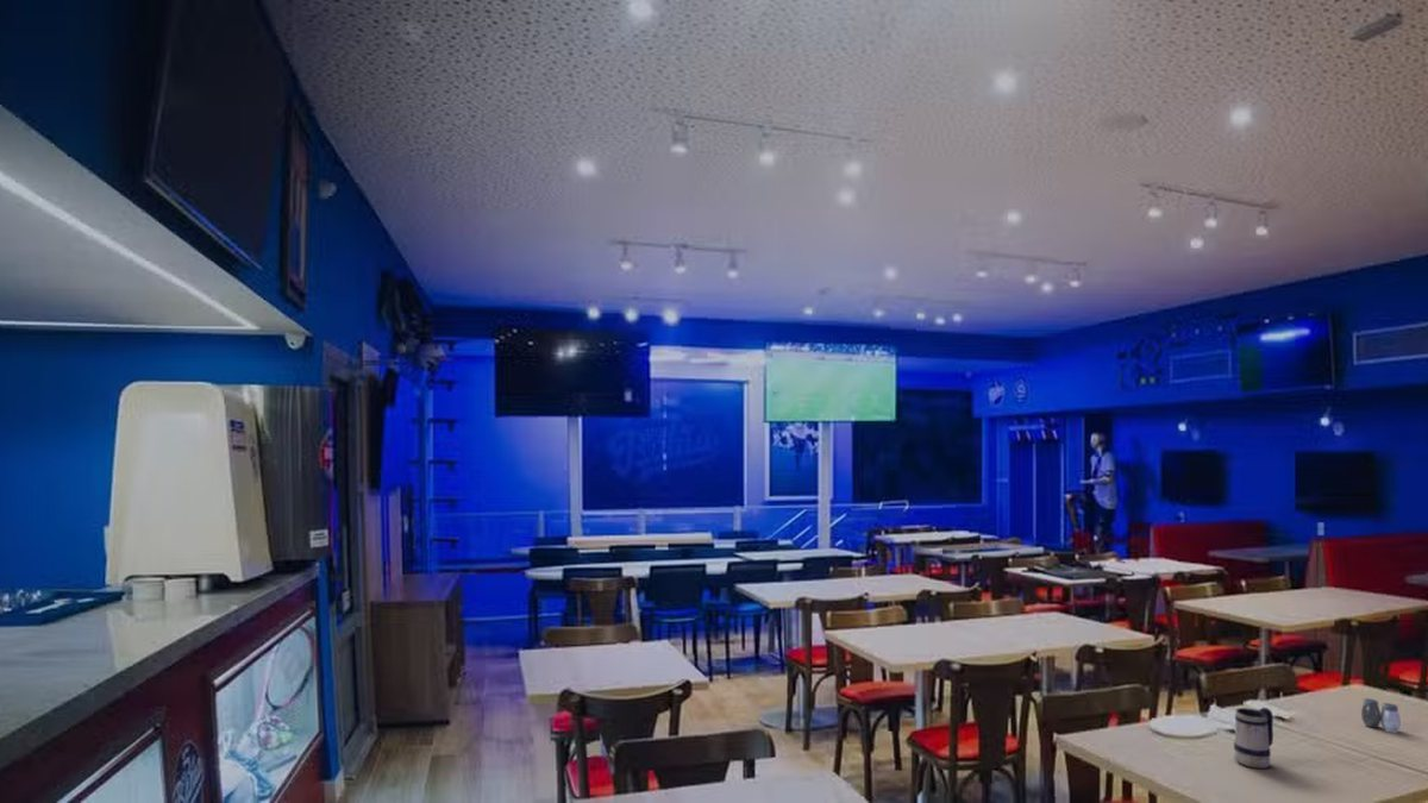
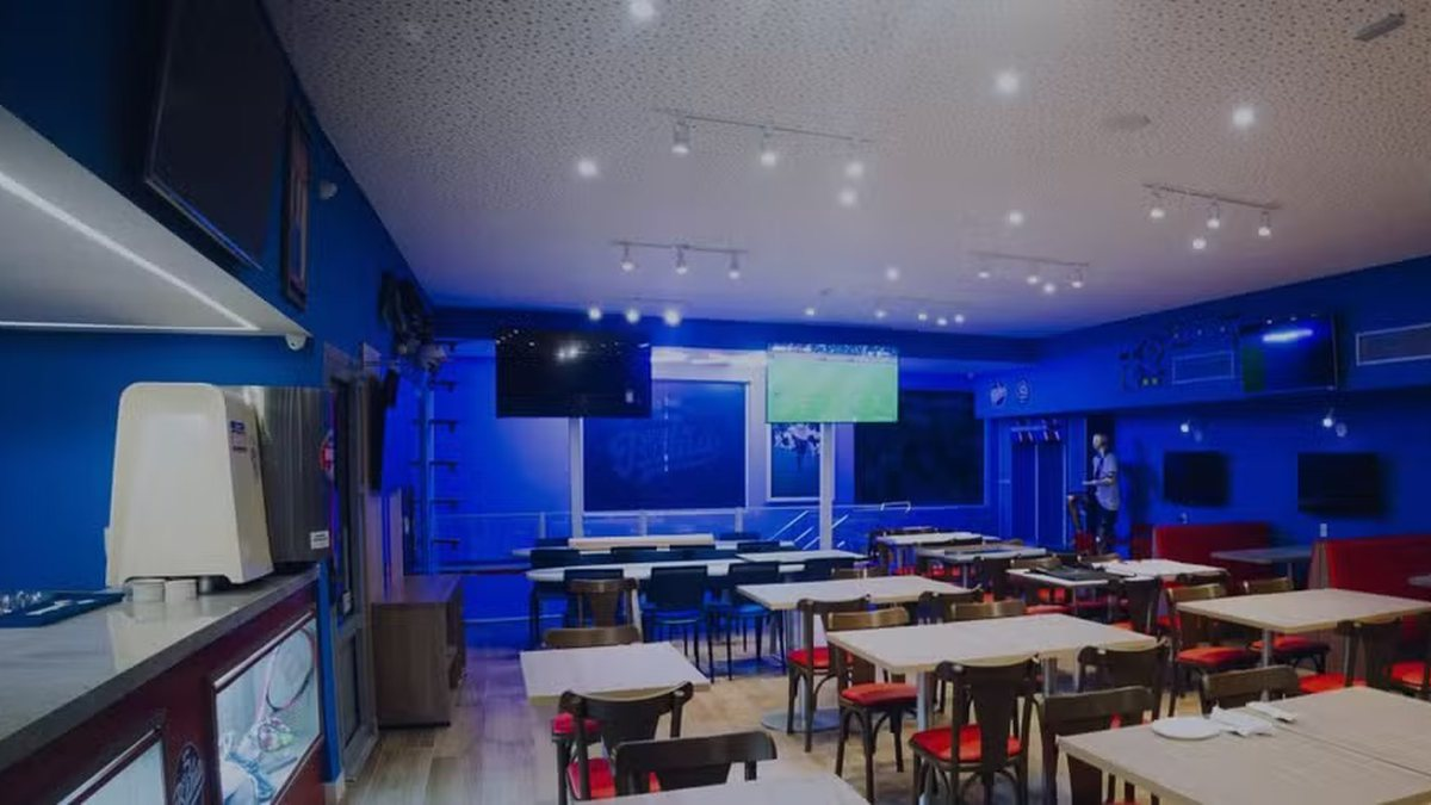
- salt and pepper shaker [1360,697,1402,734]
- beer mug [1233,707,1274,770]
